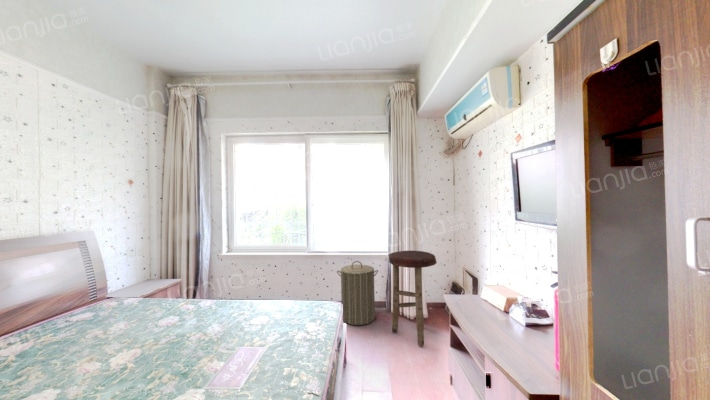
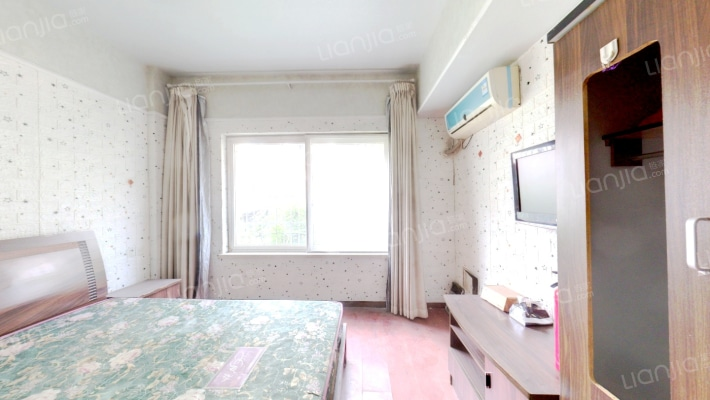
- laundry hamper [336,260,379,326]
- stool [387,250,438,347]
